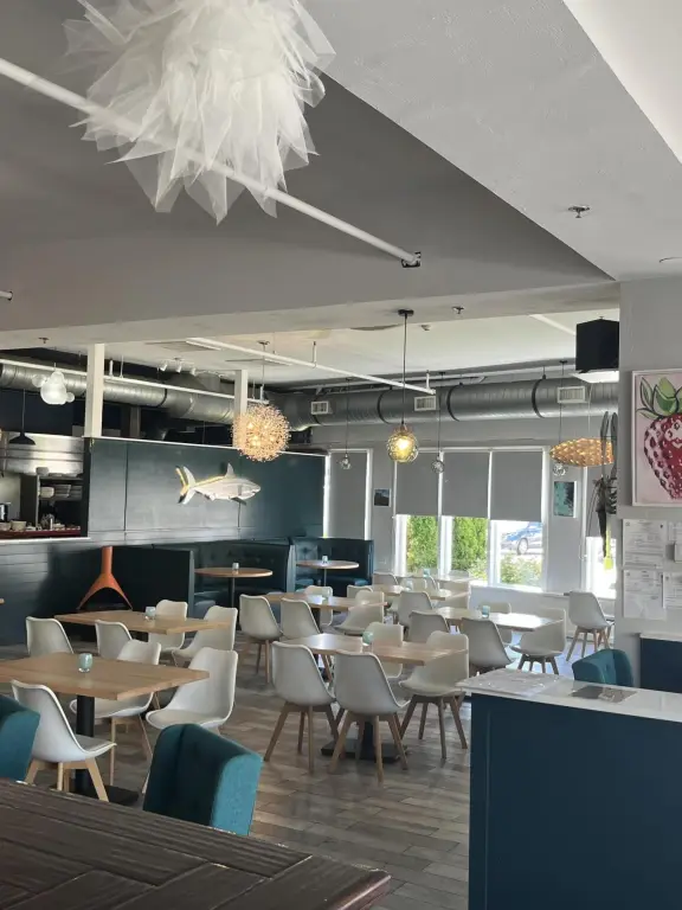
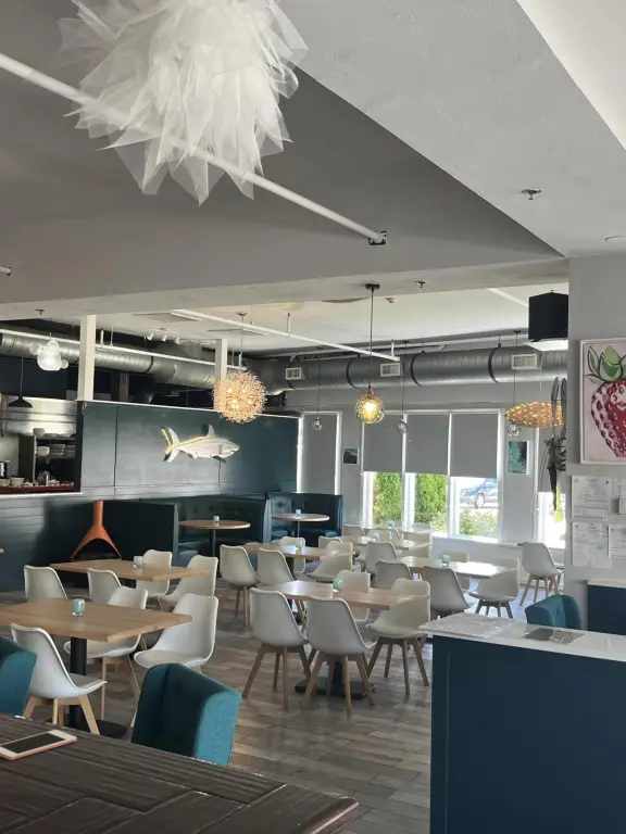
+ cell phone [0,729,78,761]
